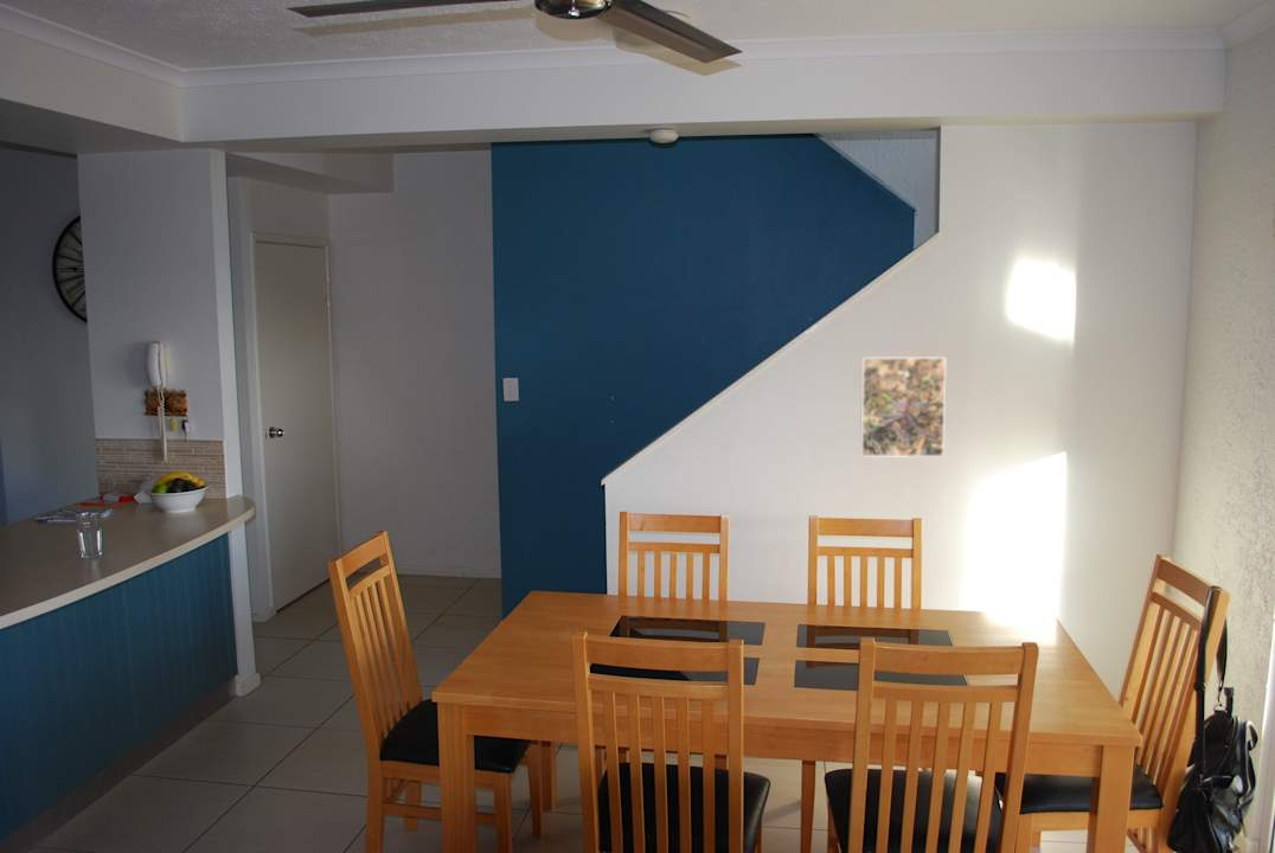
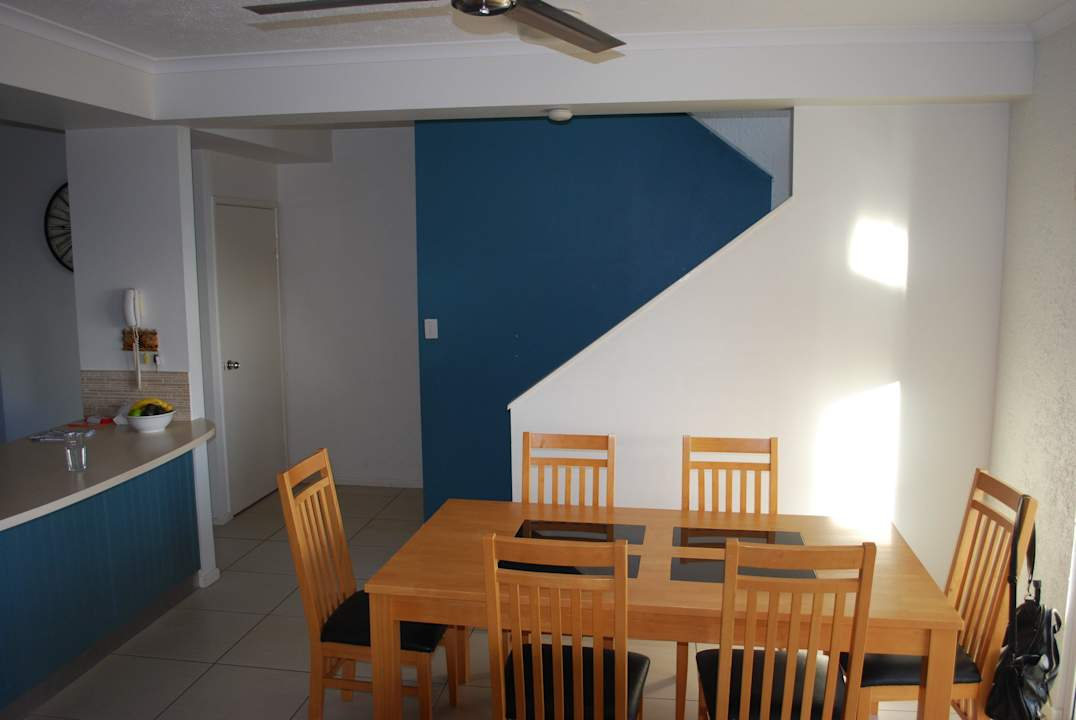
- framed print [859,357,947,458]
